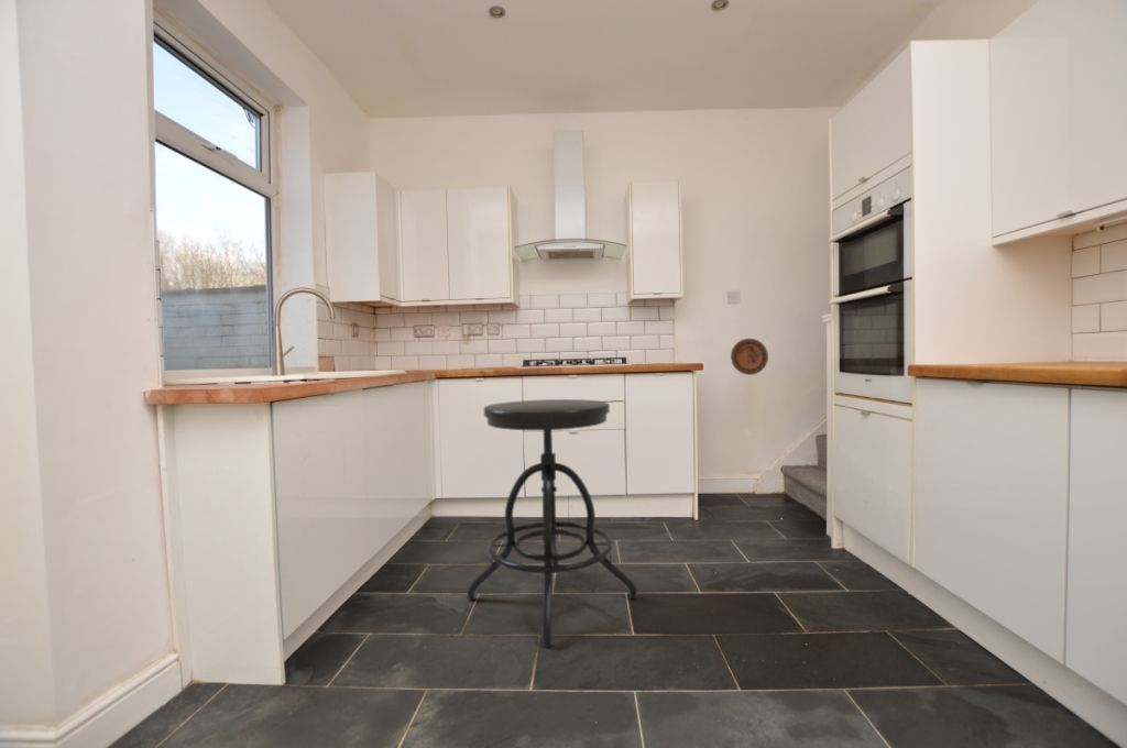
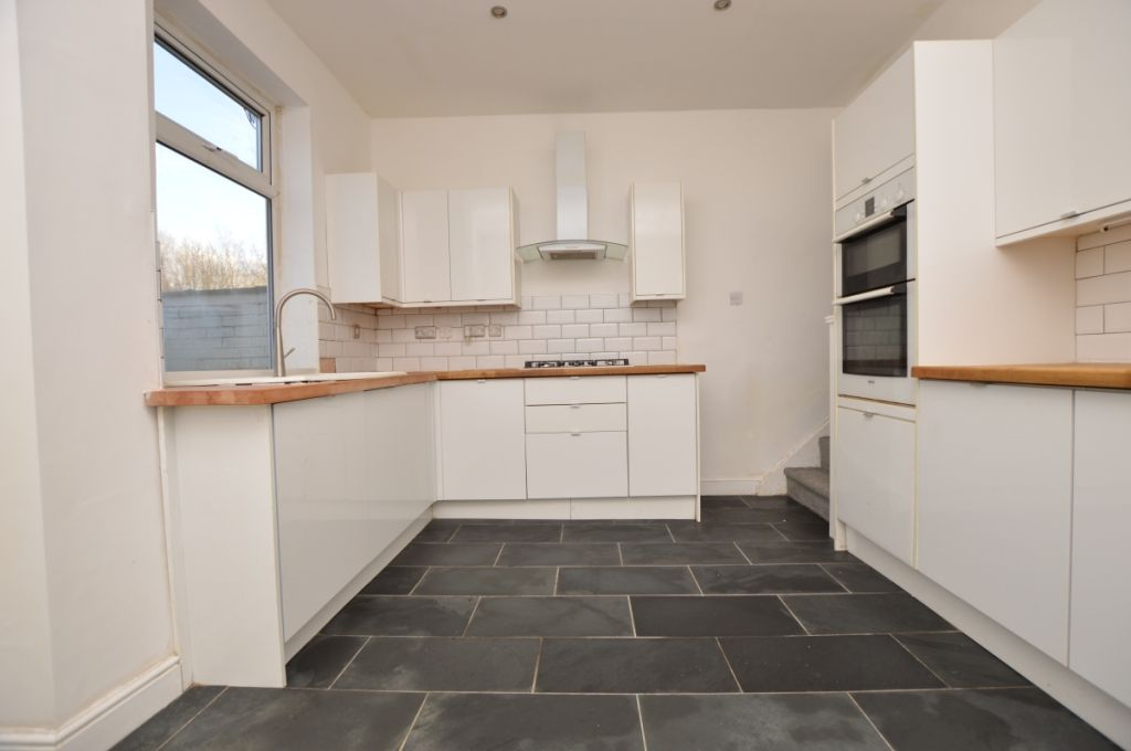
- decorative plate [730,338,769,376]
- stool [466,398,638,649]
